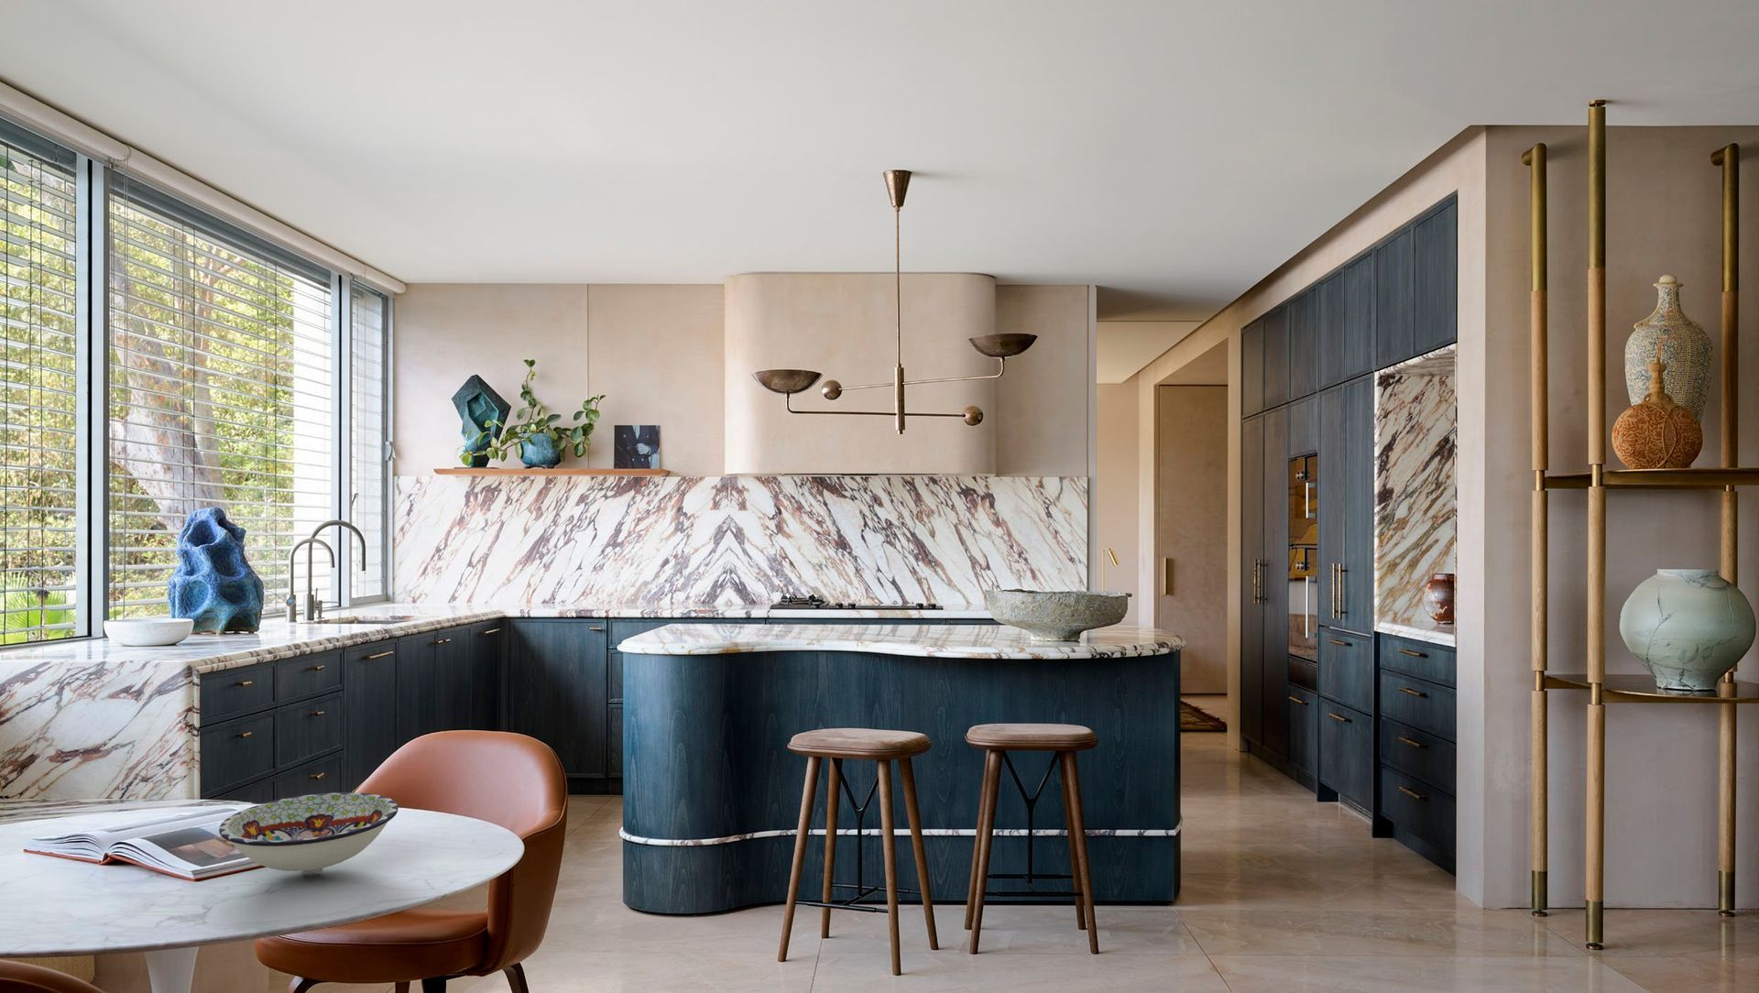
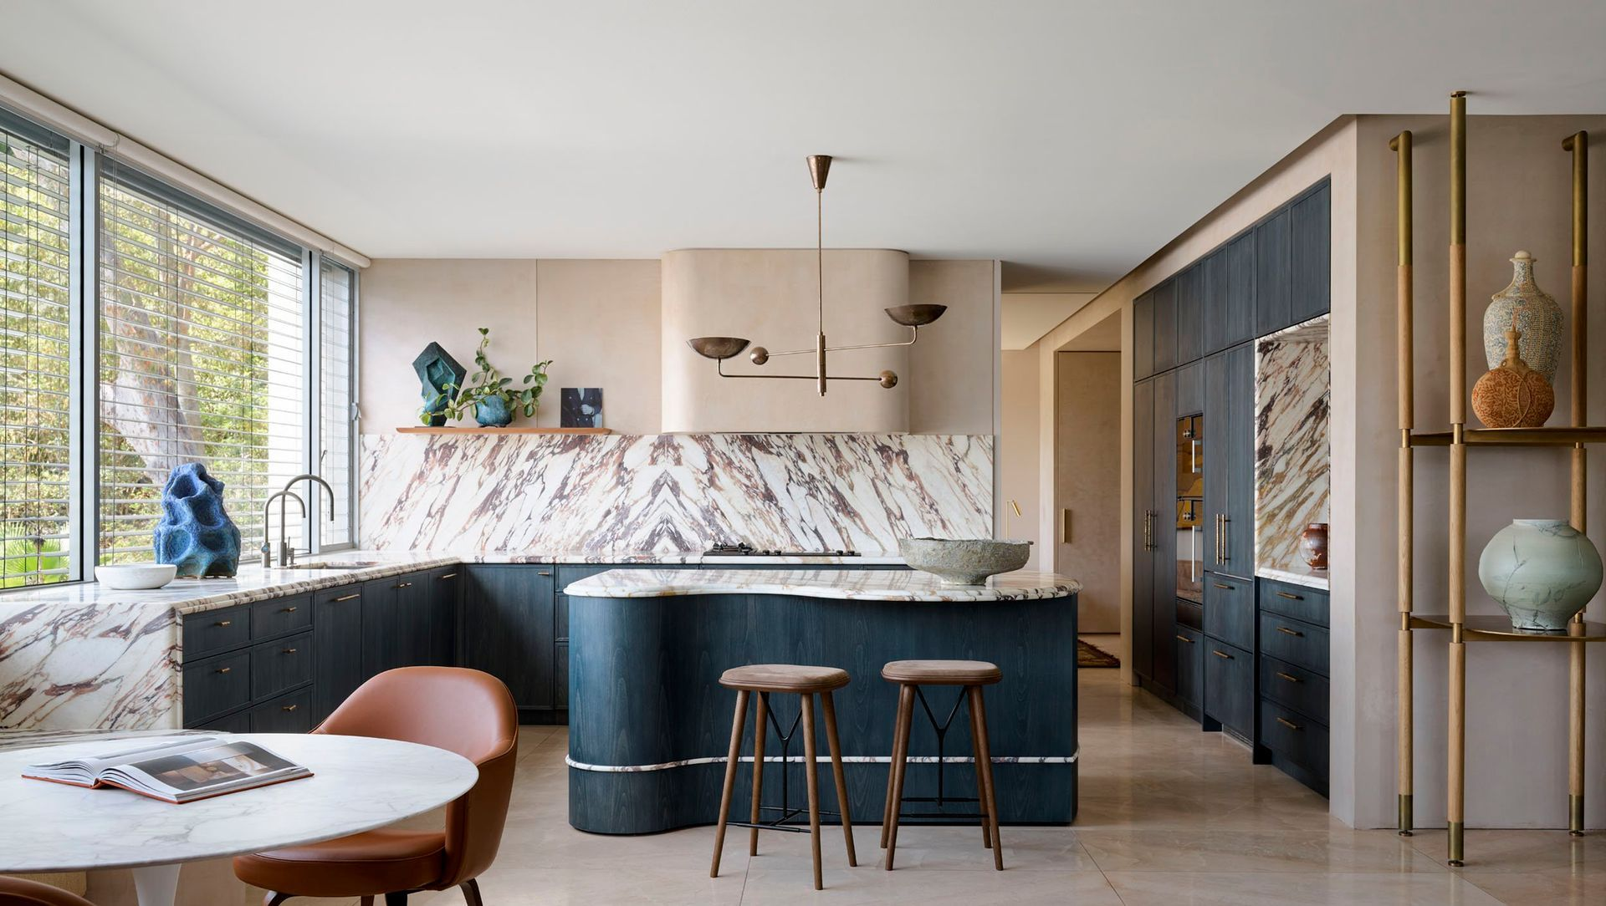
- bowl [217,791,399,875]
